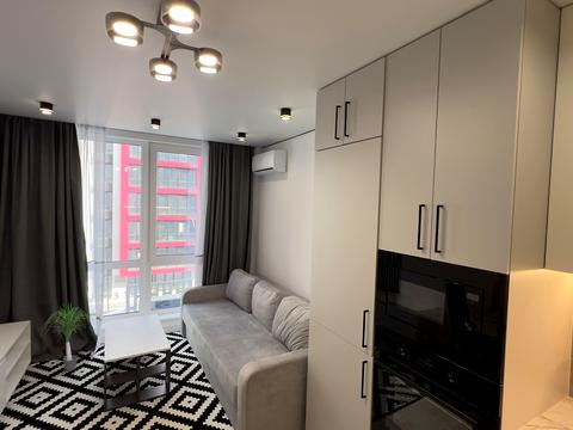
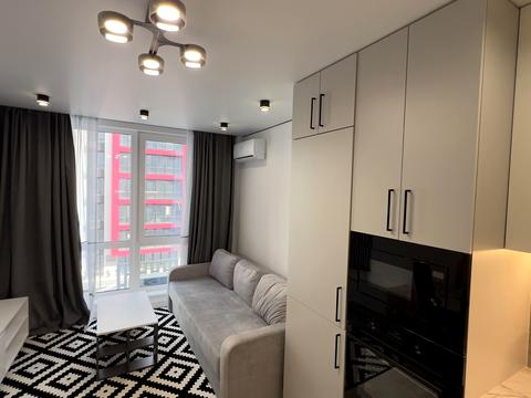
- potted plant [39,302,94,371]
